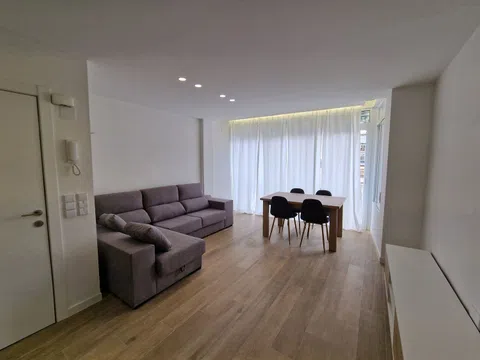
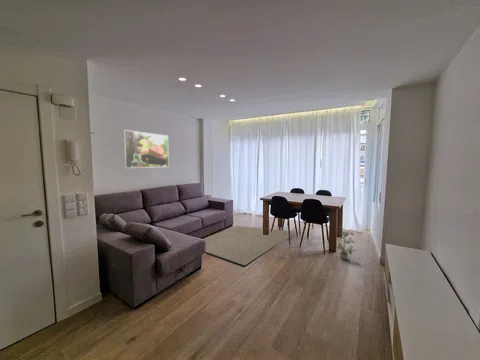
+ potted plant [336,230,357,261]
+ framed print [122,129,170,169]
+ rug [203,225,295,266]
